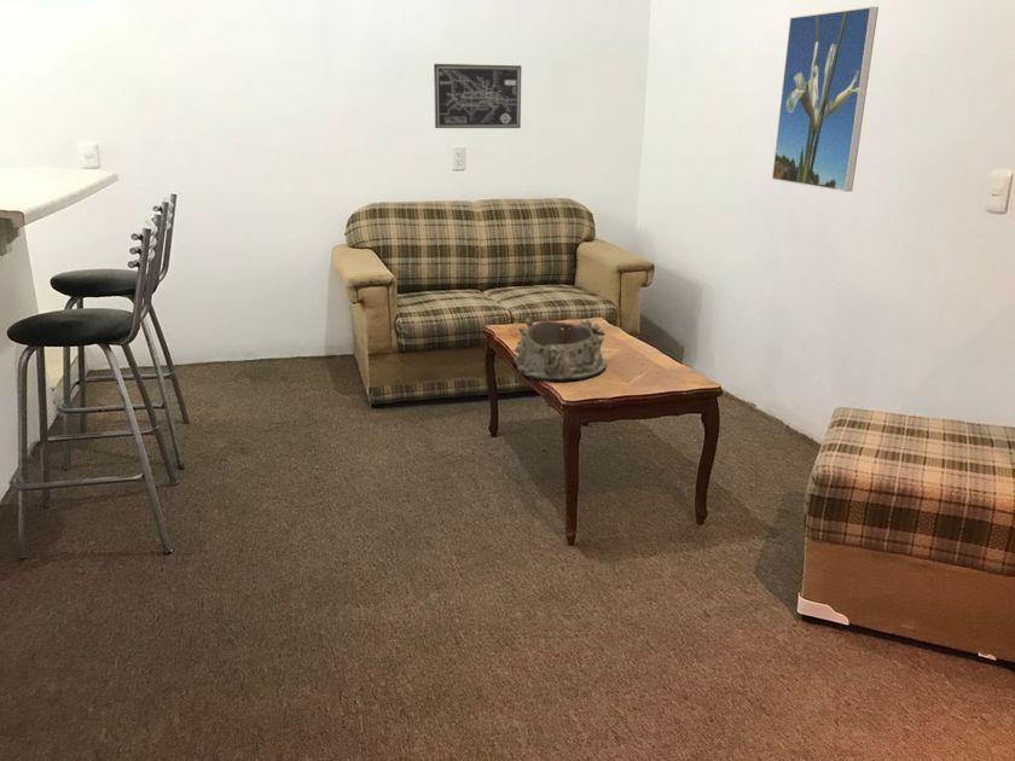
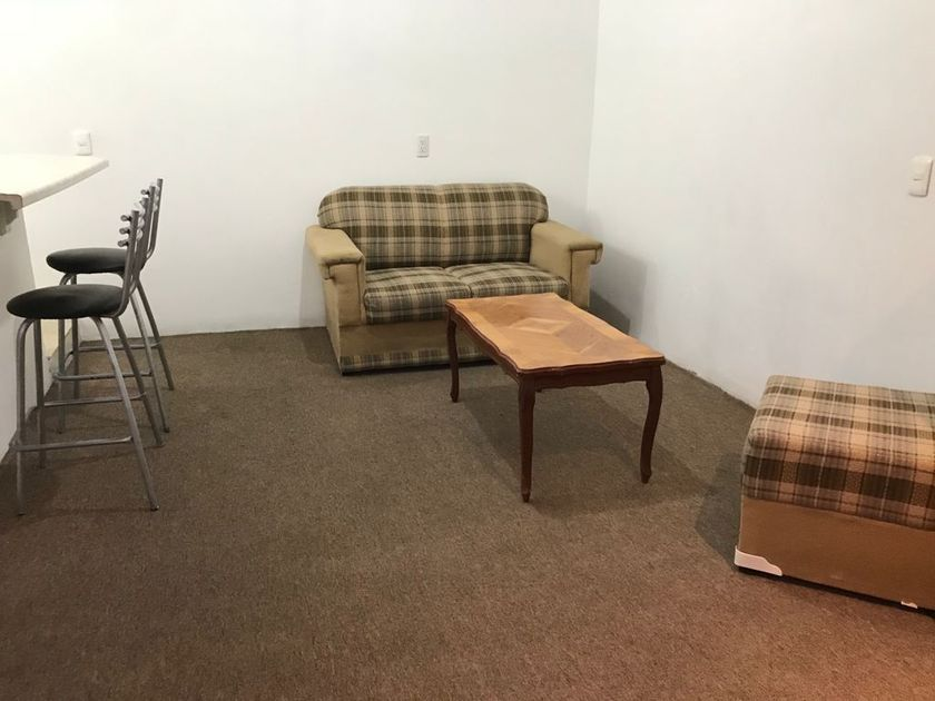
- wall art [433,63,522,129]
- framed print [771,6,880,193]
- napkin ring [512,315,608,382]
